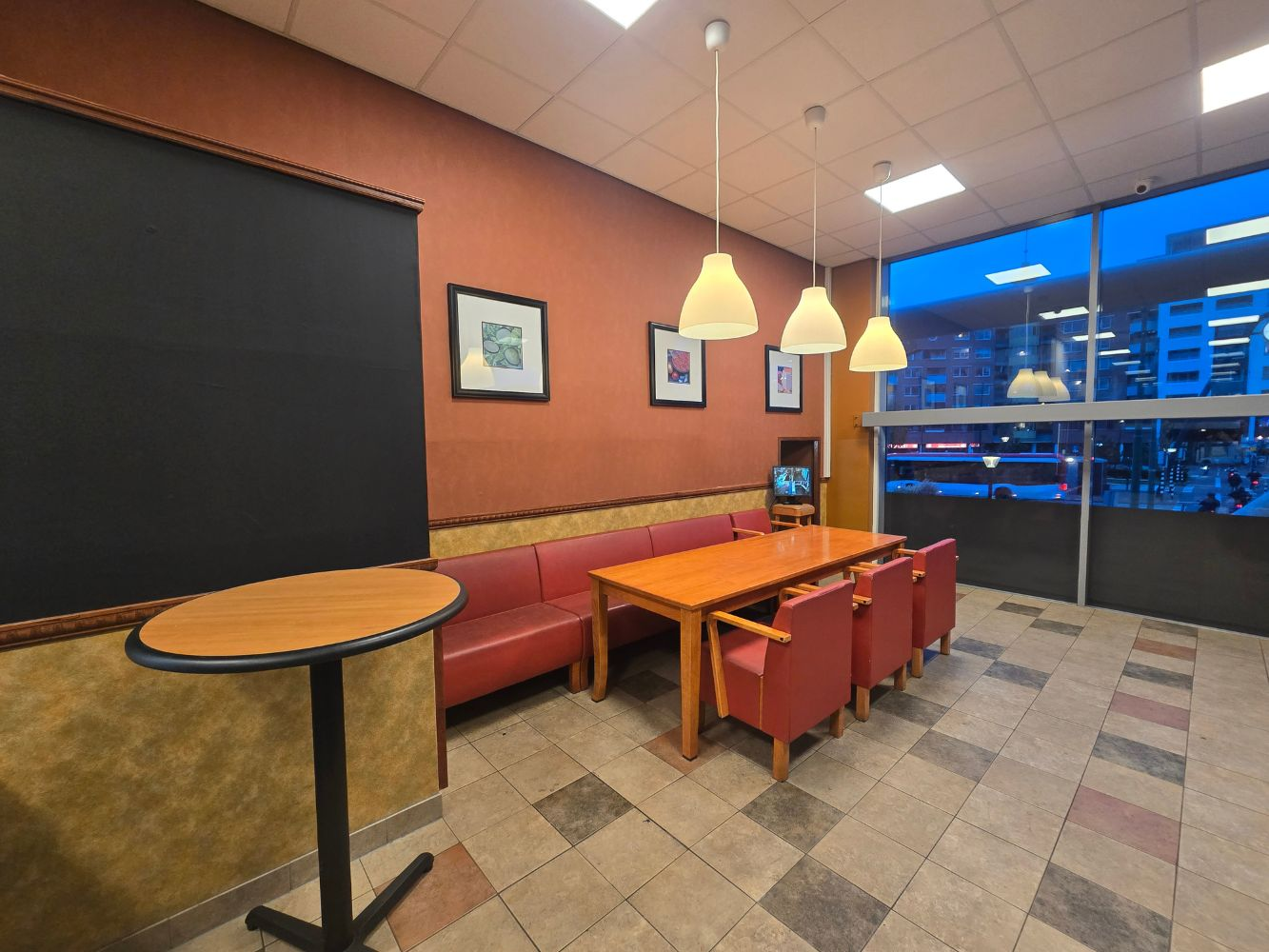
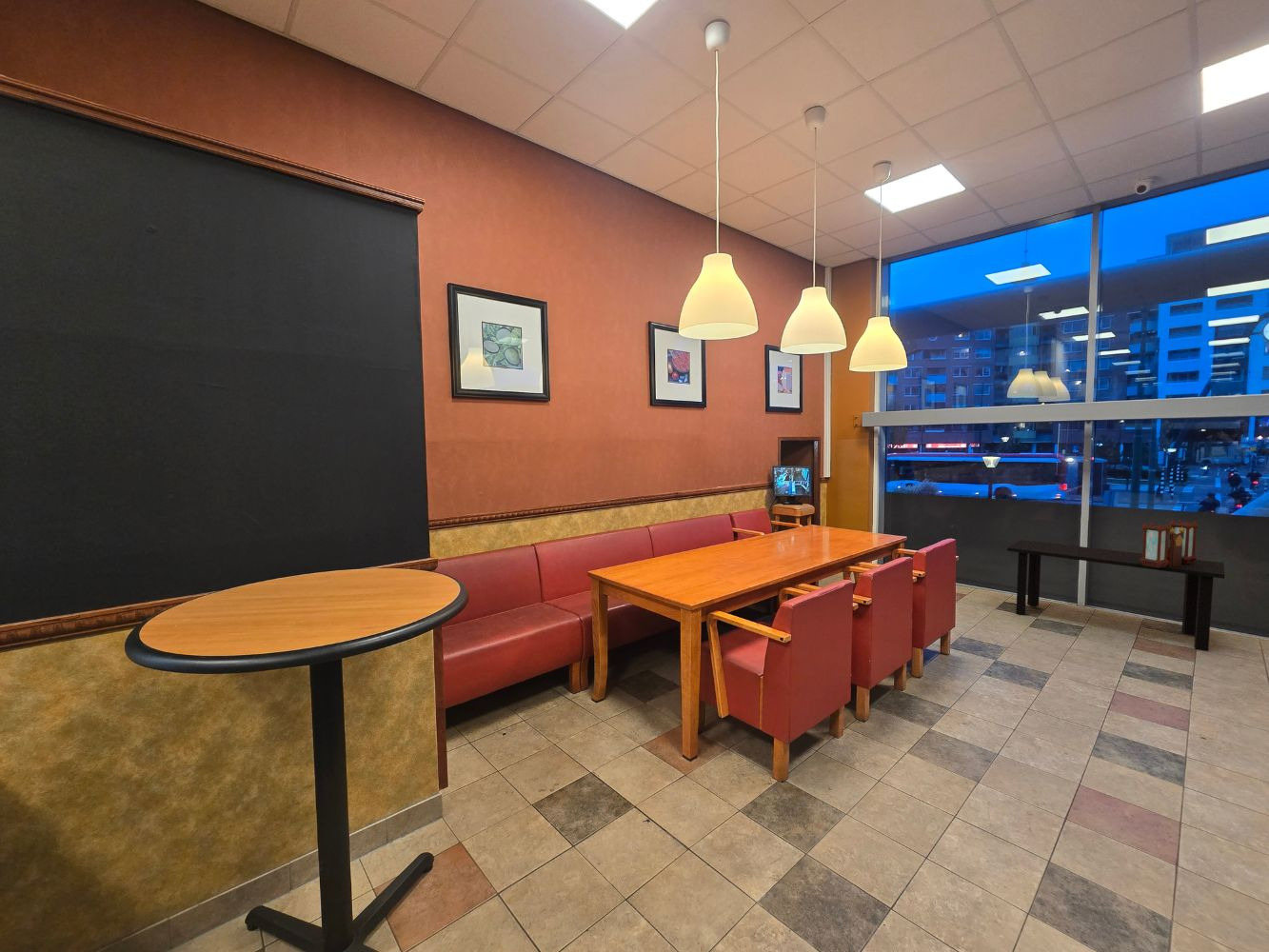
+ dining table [1006,539,1225,652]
+ lantern [1140,519,1200,567]
